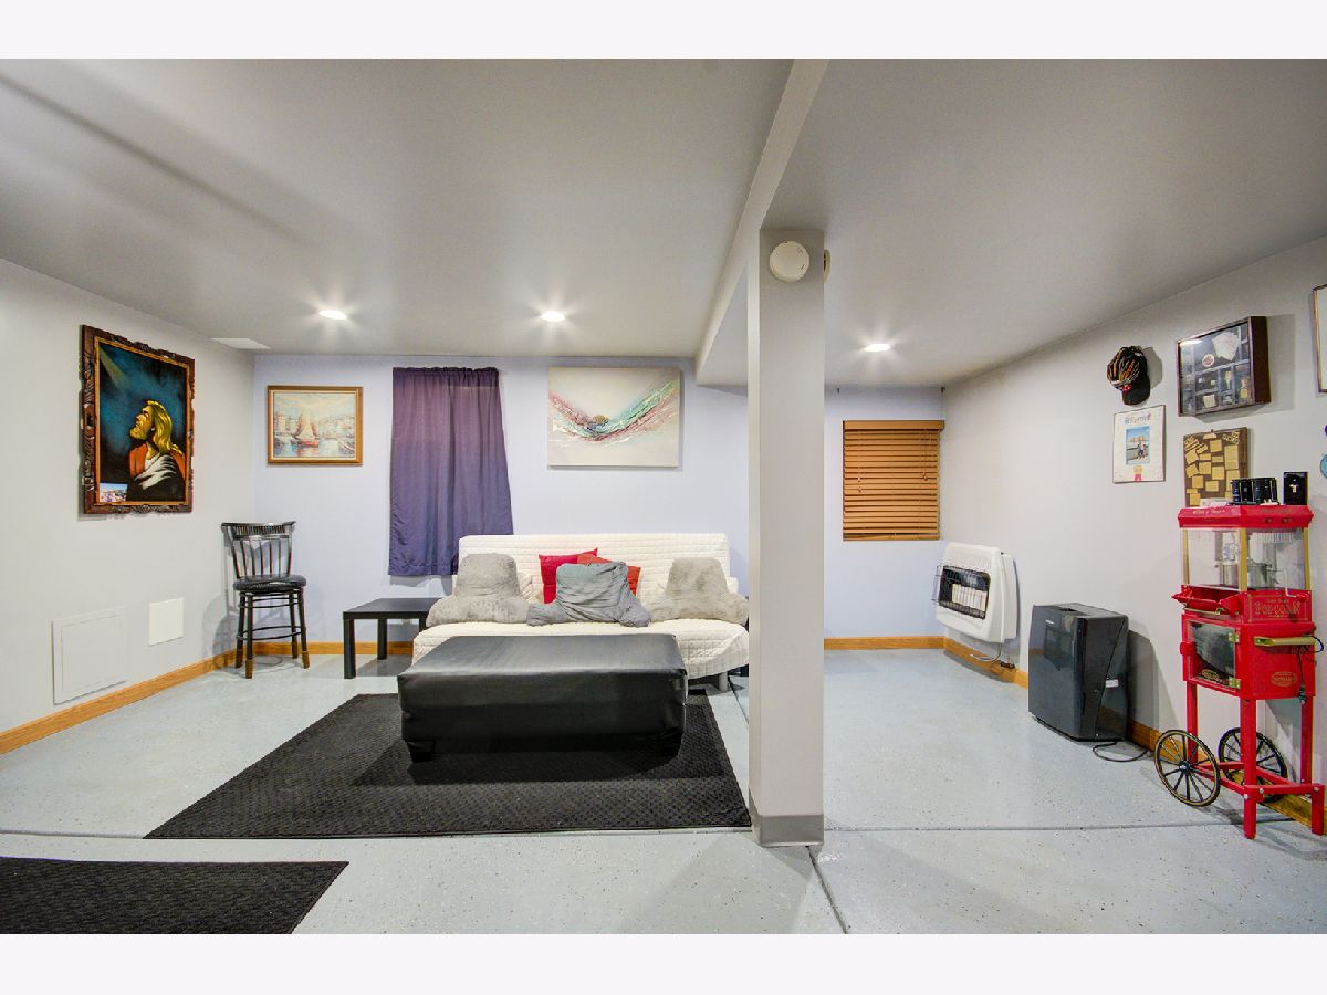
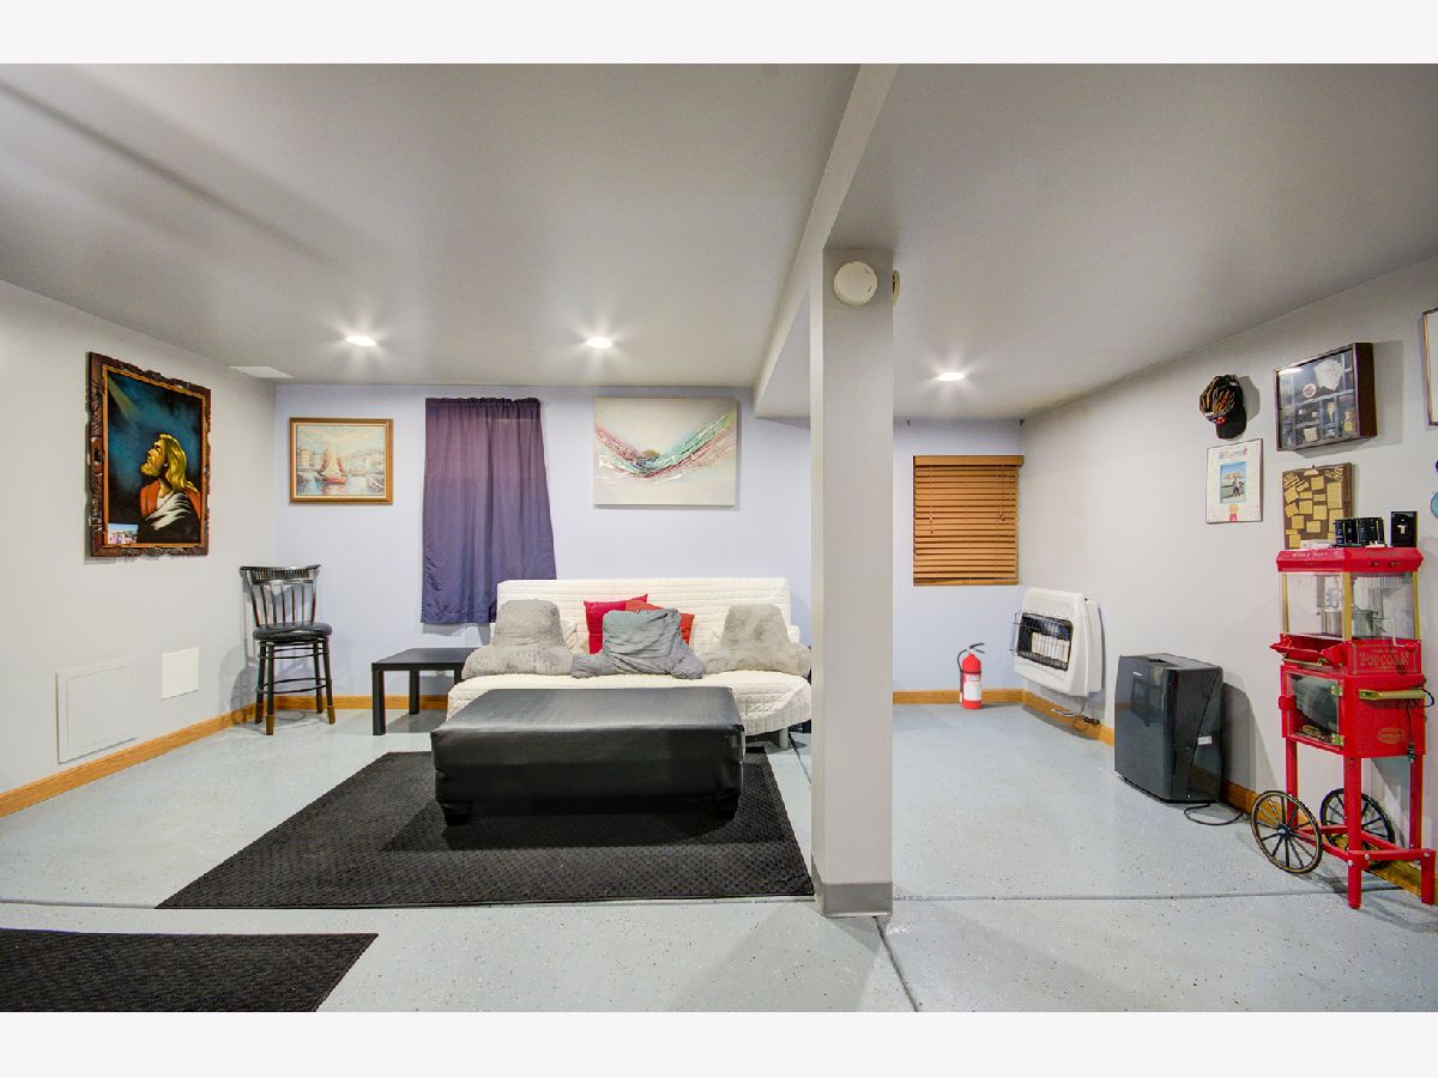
+ fire extinguisher [956,642,986,710]
